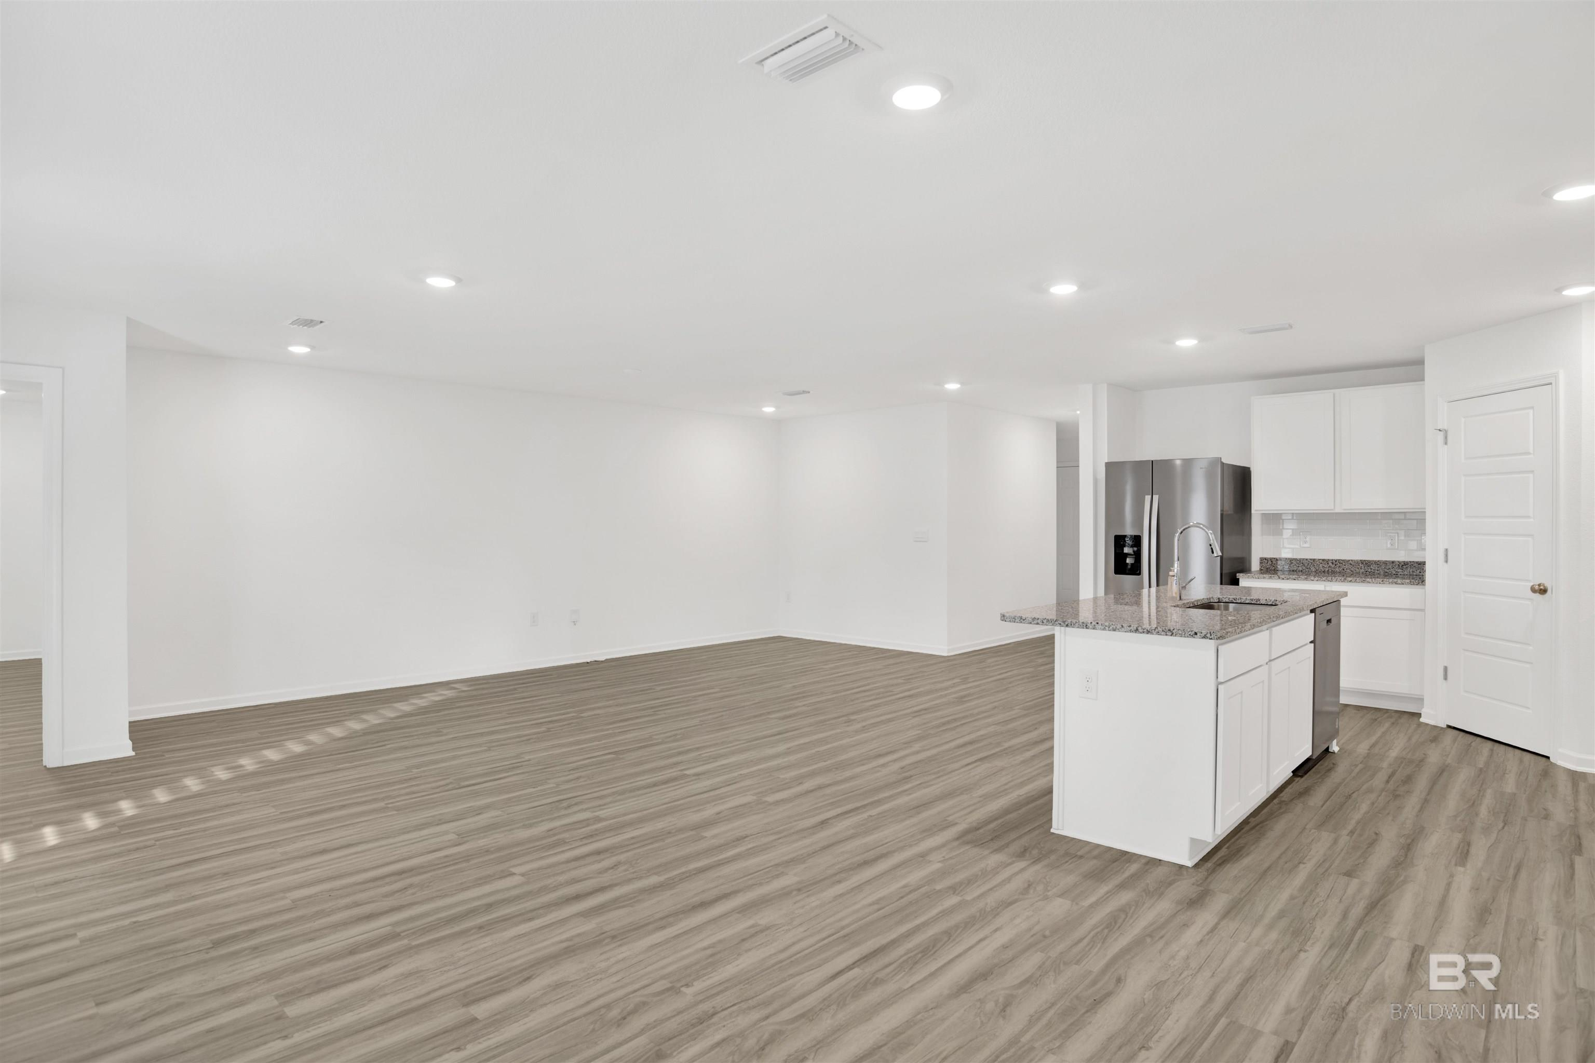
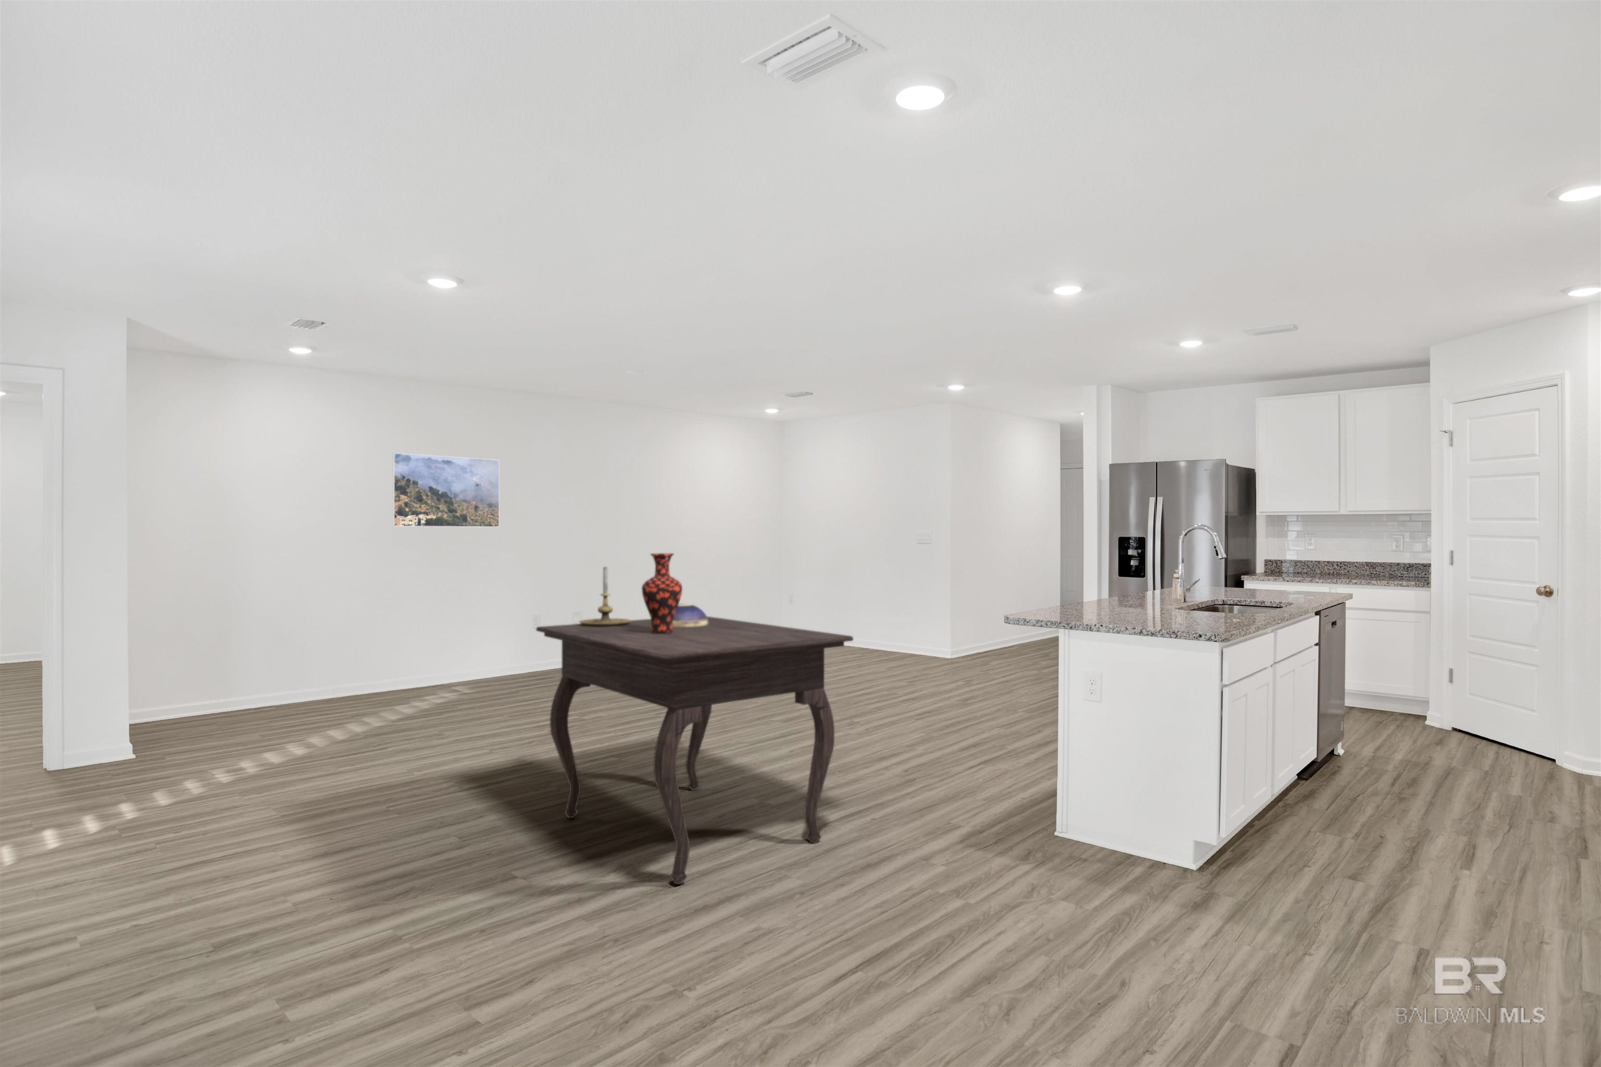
+ candle holder [579,566,631,626]
+ decorative bowl [672,603,709,626]
+ dining table [535,616,854,885]
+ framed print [392,453,500,528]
+ vase [641,553,683,634]
